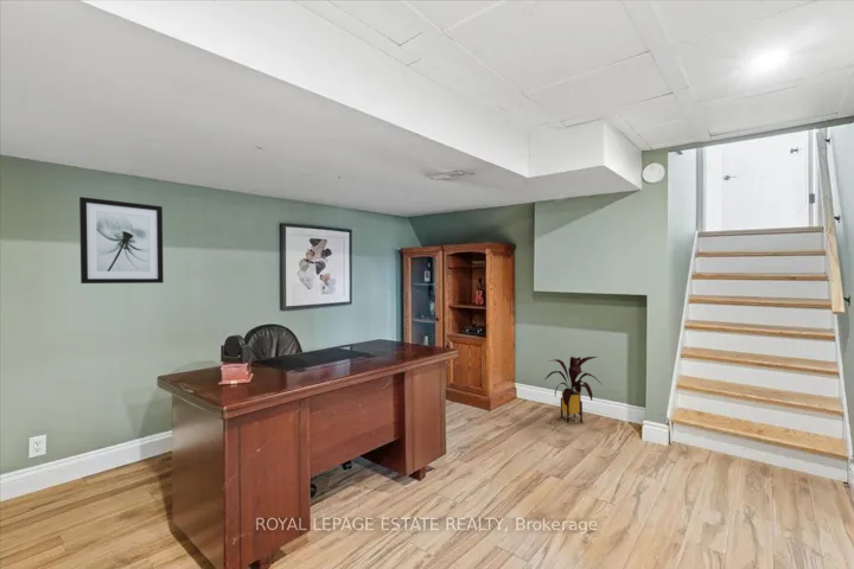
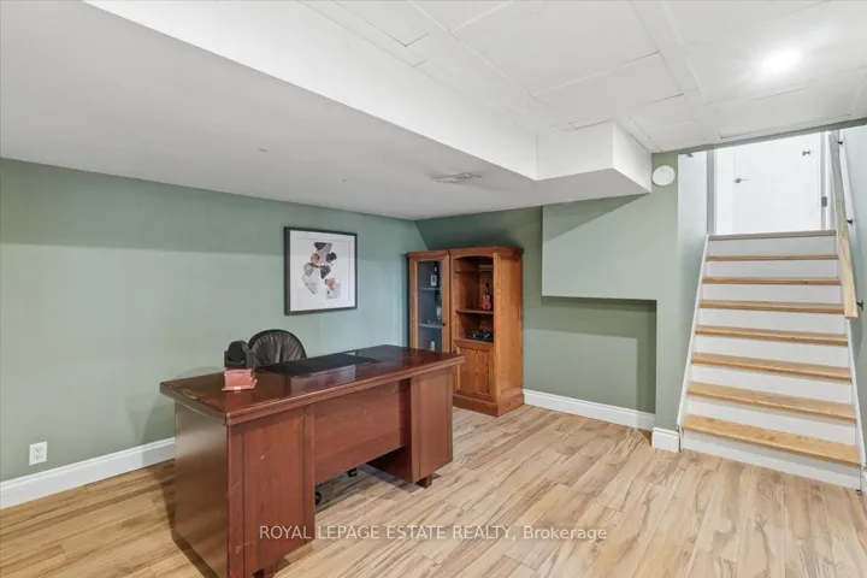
- wall art [78,196,165,284]
- house plant [544,356,604,423]
